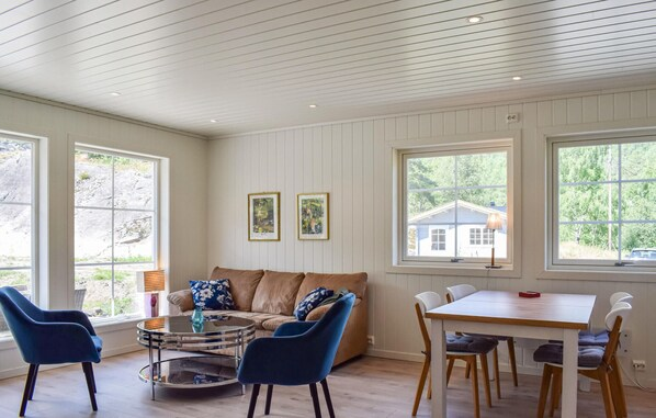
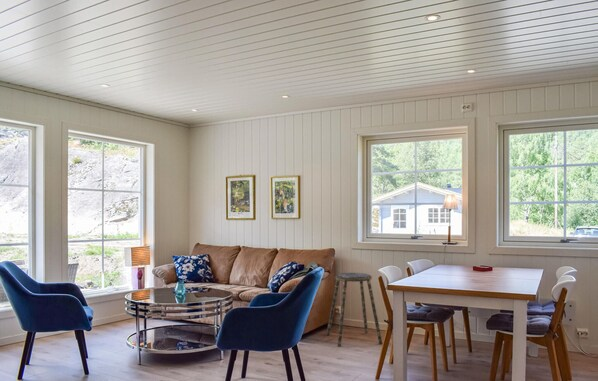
+ stool [326,272,383,347]
